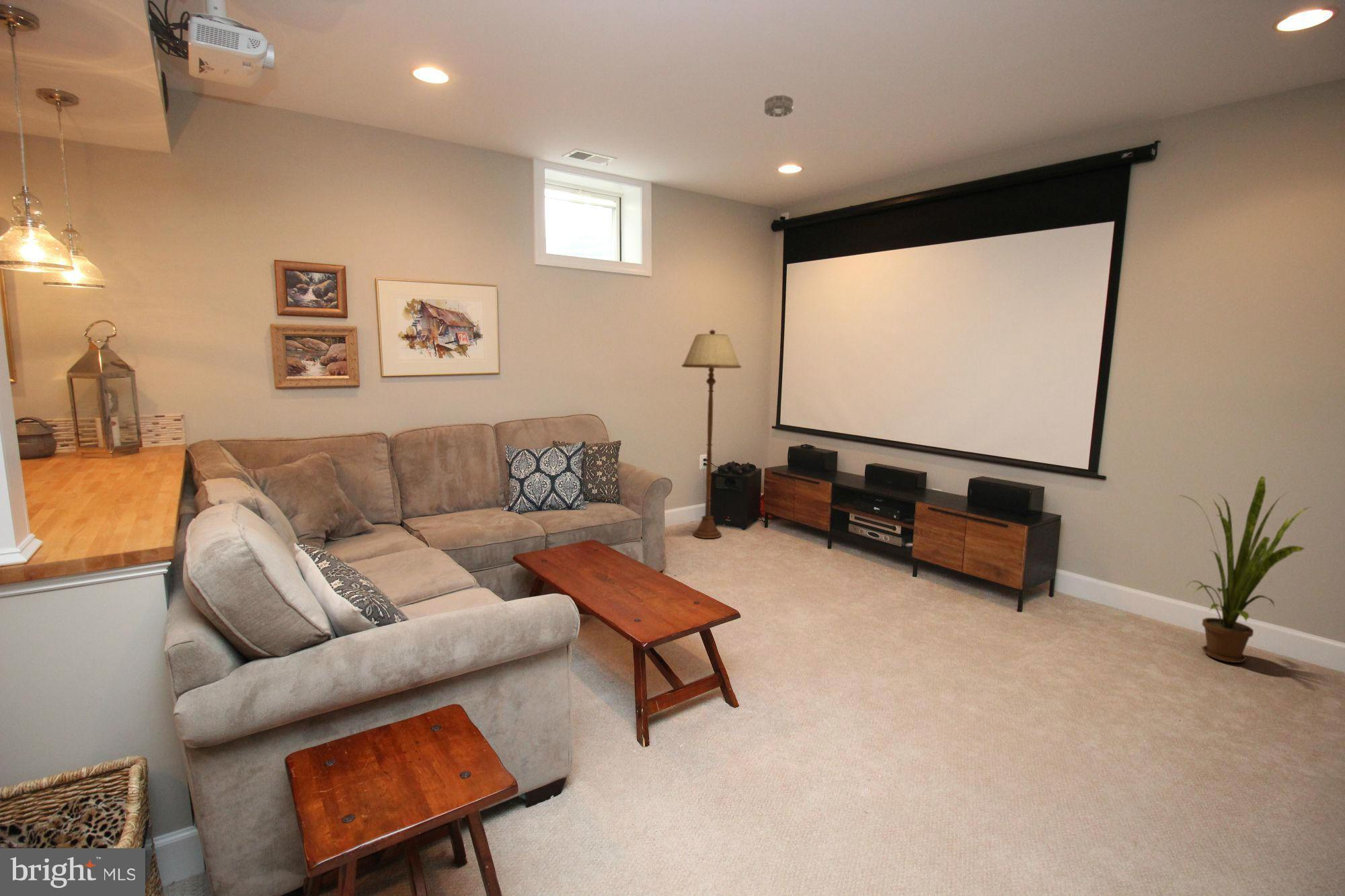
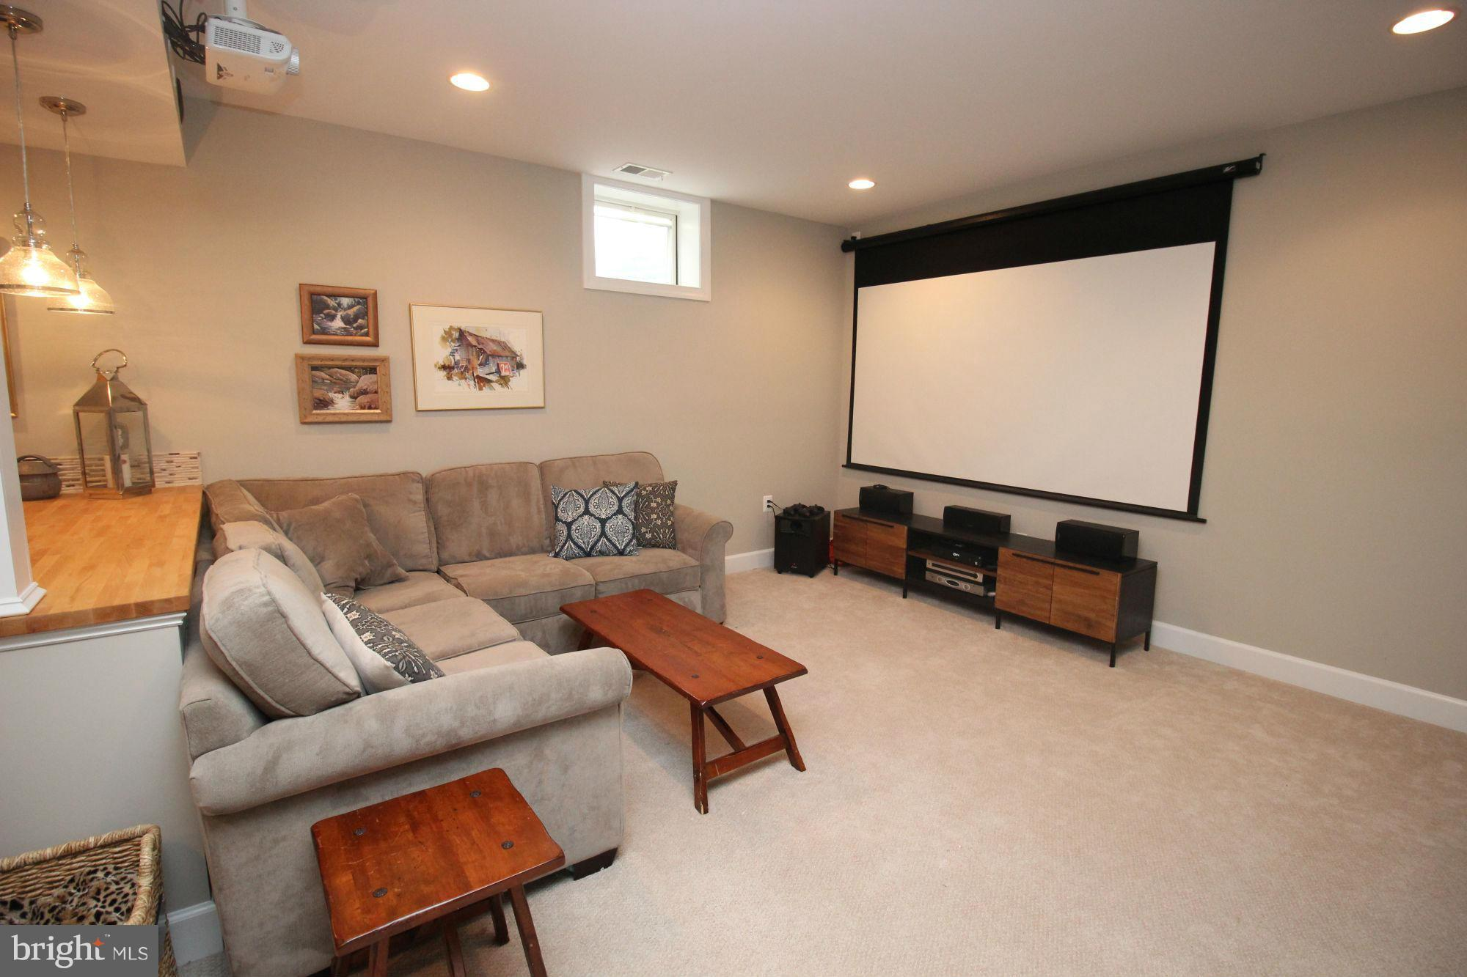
- floor lamp [681,329,742,539]
- smoke detector [764,94,794,118]
- house plant [1178,475,1312,663]
